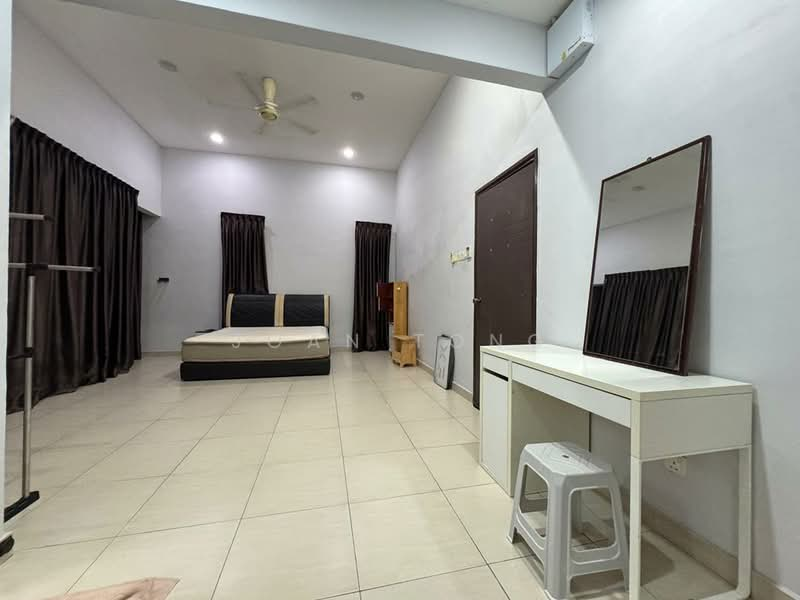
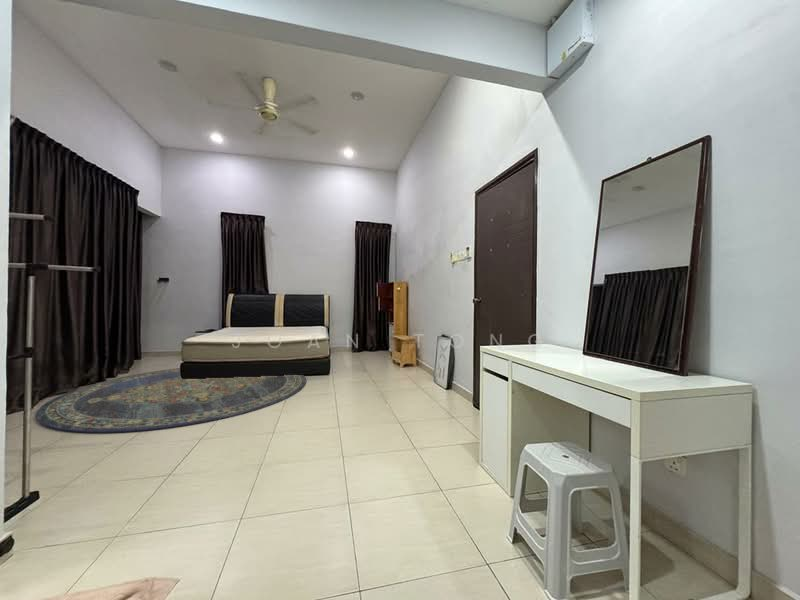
+ rug [34,367,307,434]
